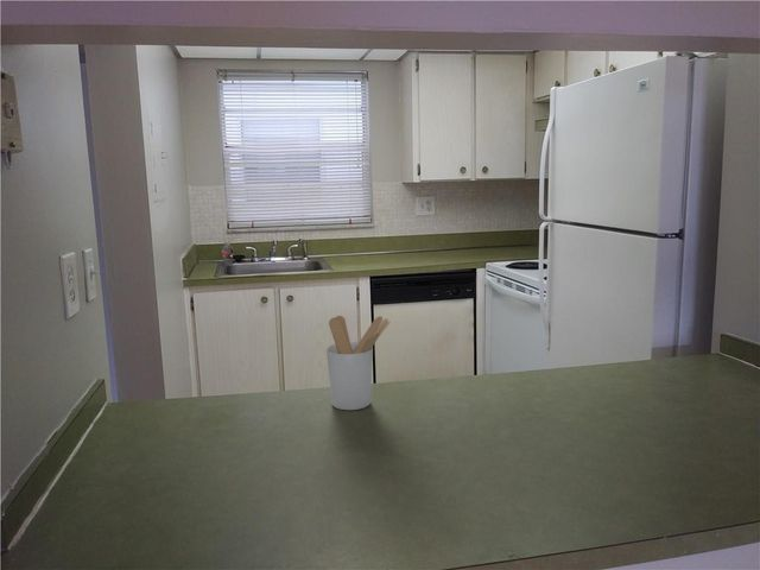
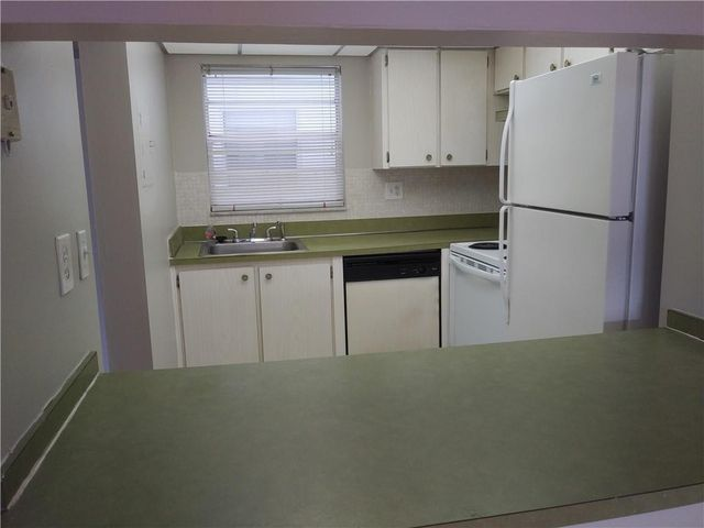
- utensil holder [325,315,391,411]
